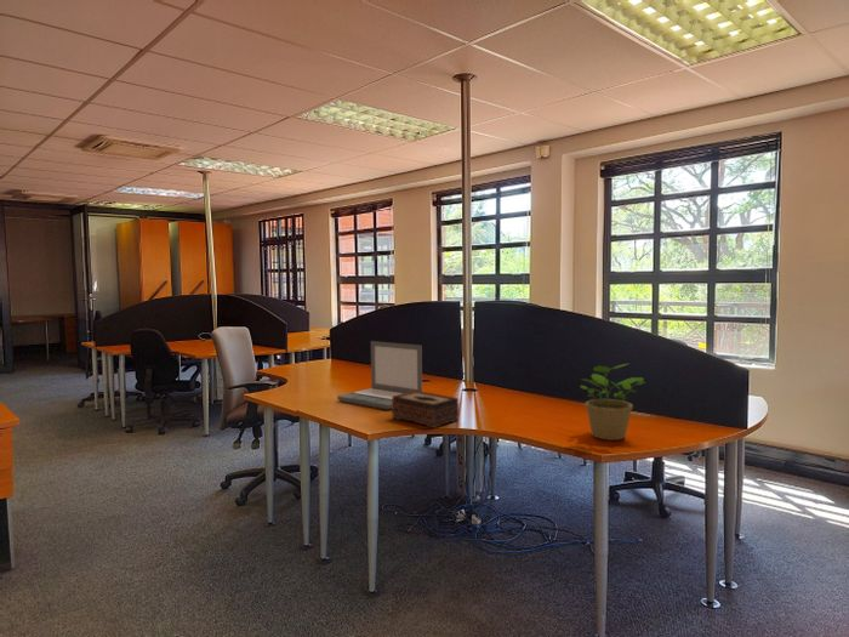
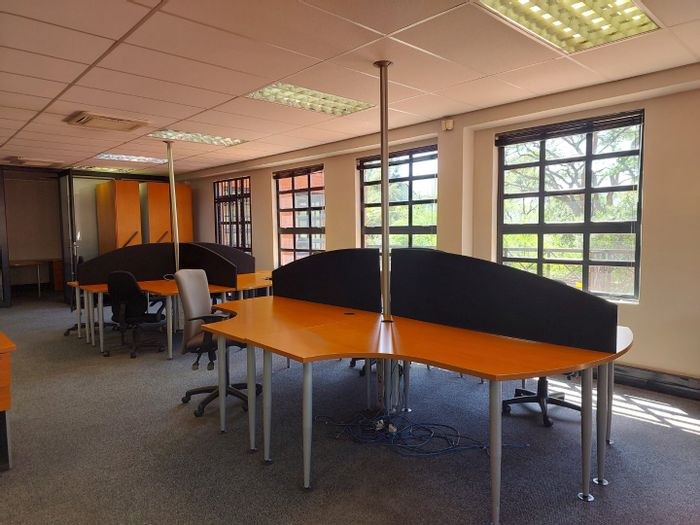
- potted plant [579,362,645,442]
- tissue box [391,391,460,430]
- laptop [336,340,423,411]
